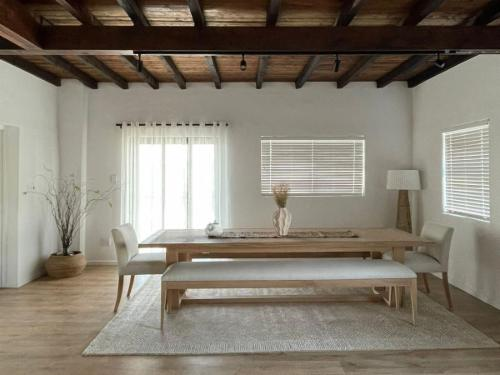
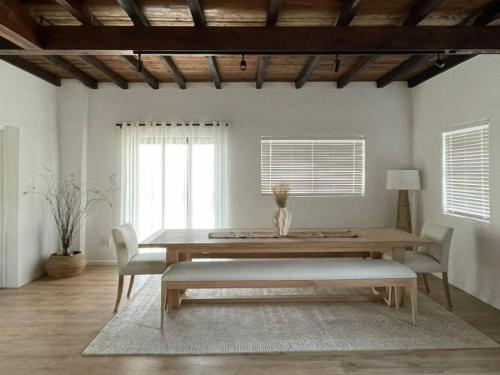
- decorative bowl [204,219,223,237]
